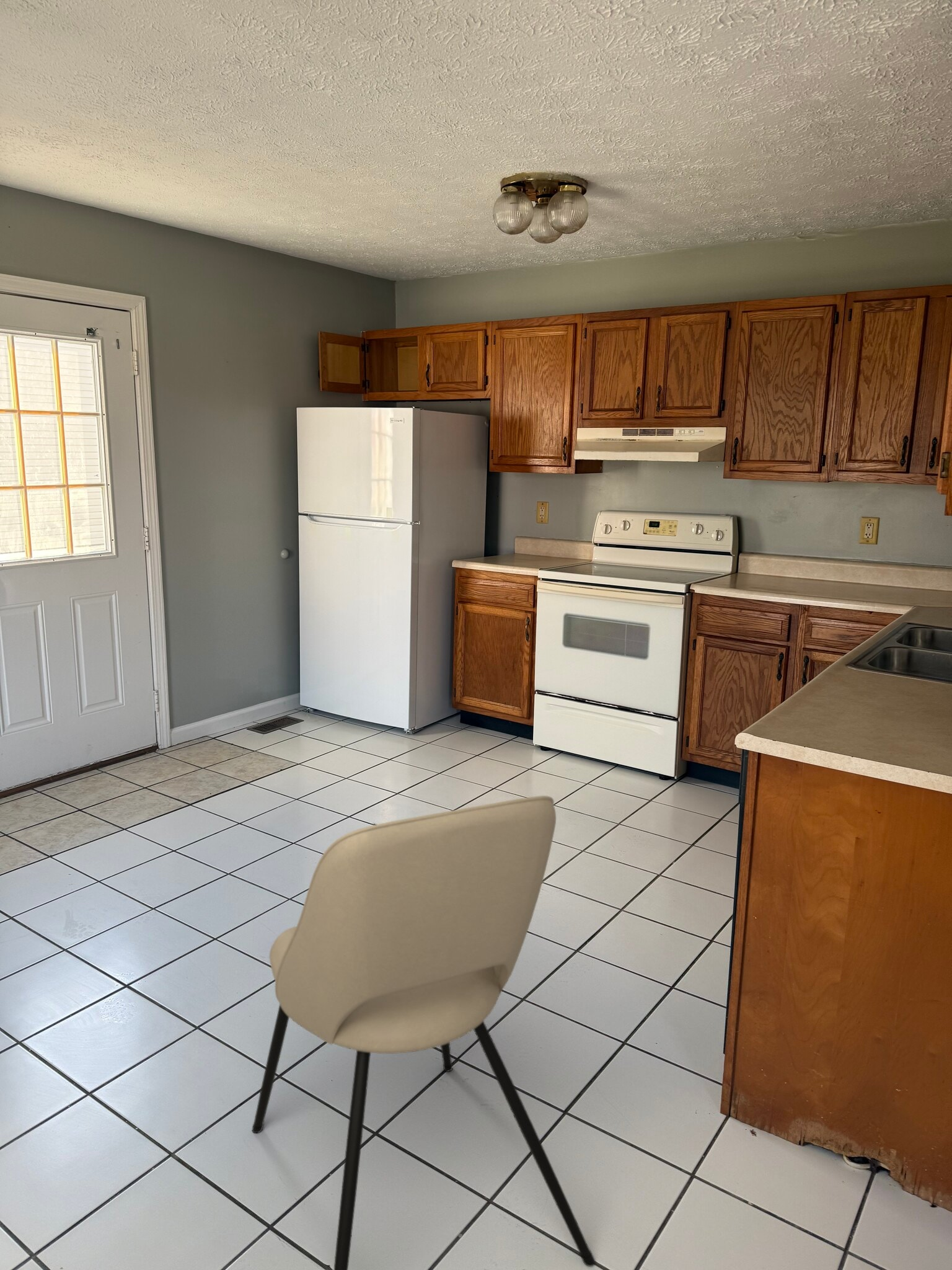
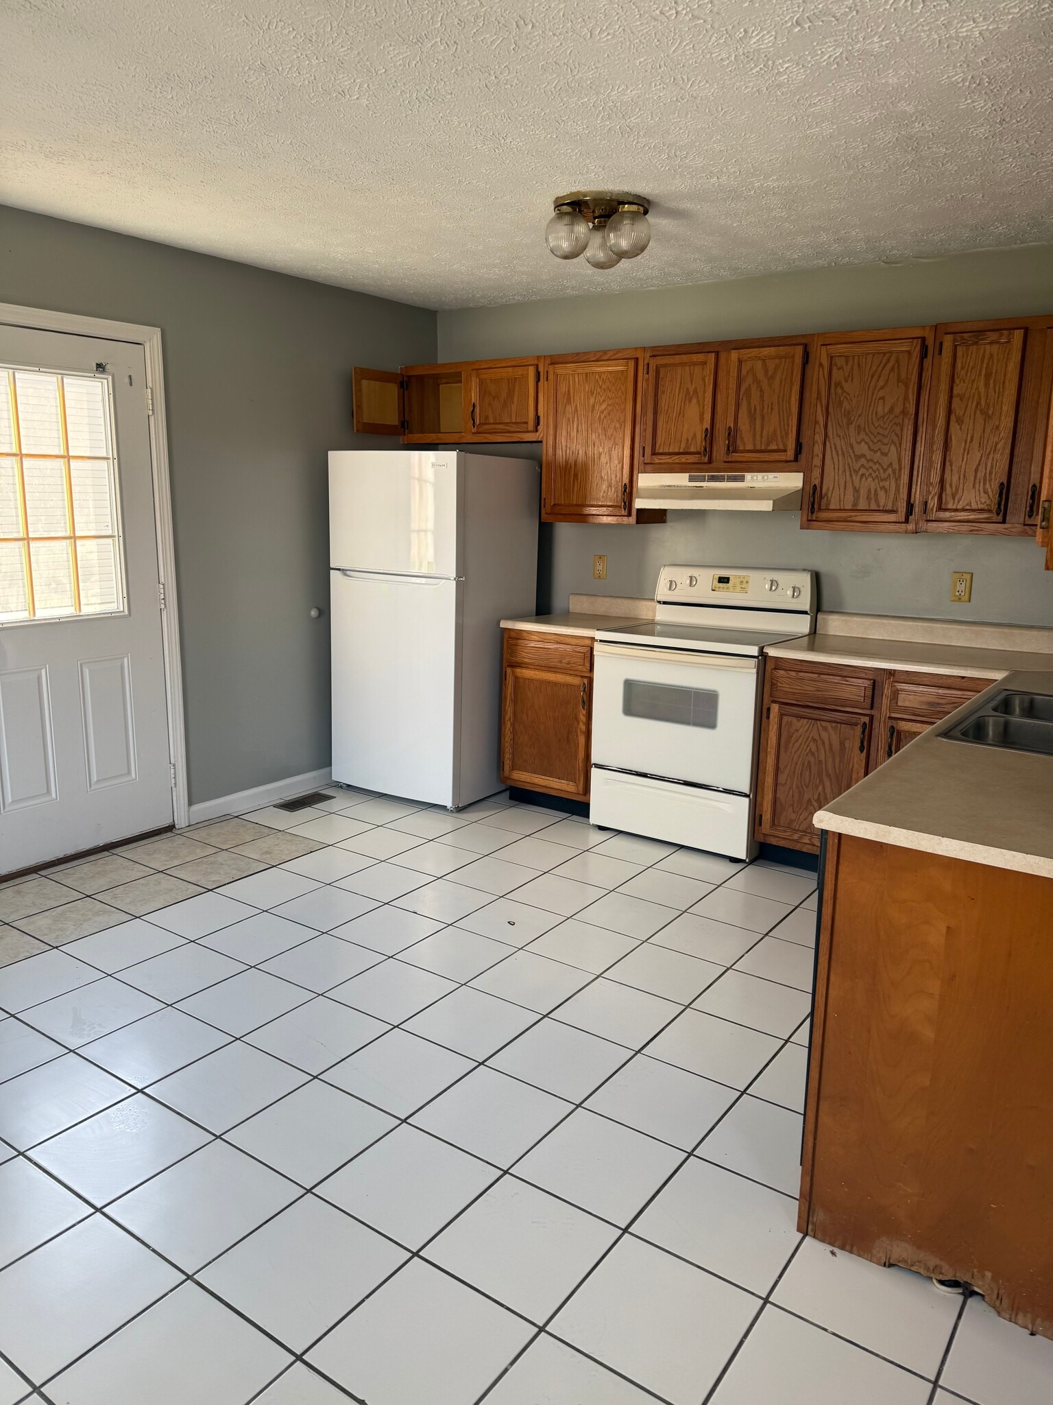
- dining chair [252,795,596,1270]
